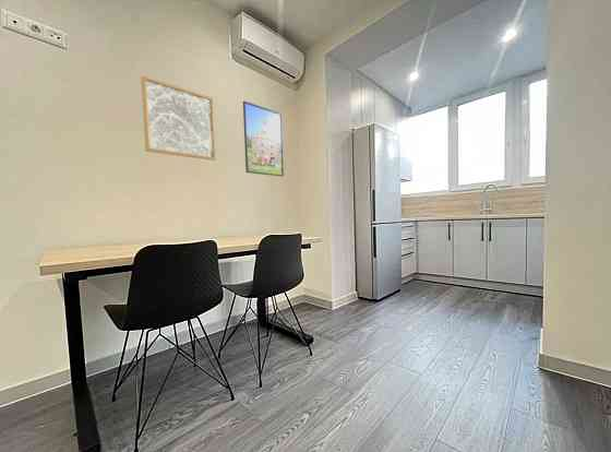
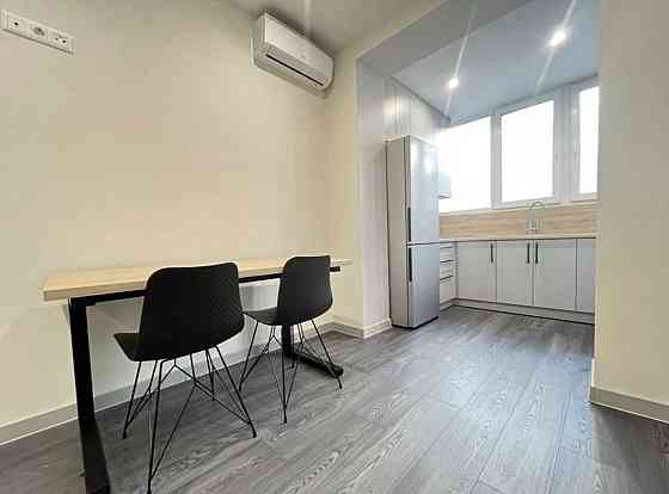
- wall art [140,75,217,162]
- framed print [242,100,285,178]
